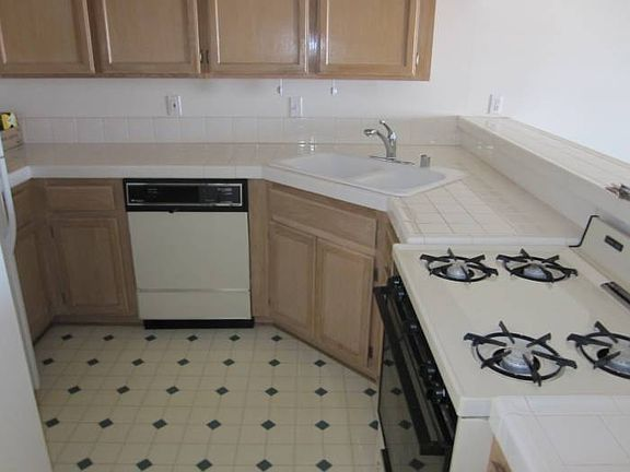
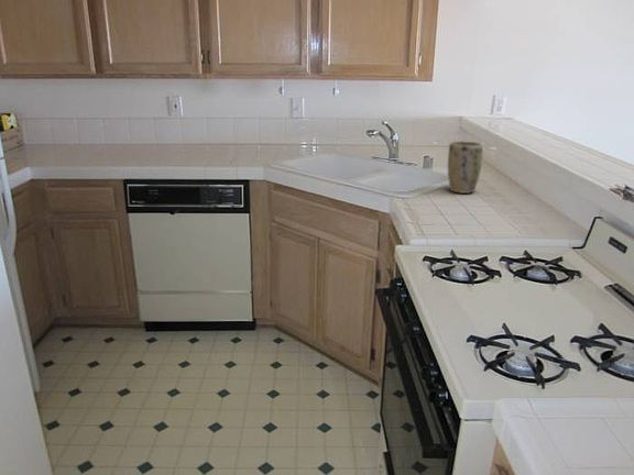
+ plant pot [447,140,484,195]
